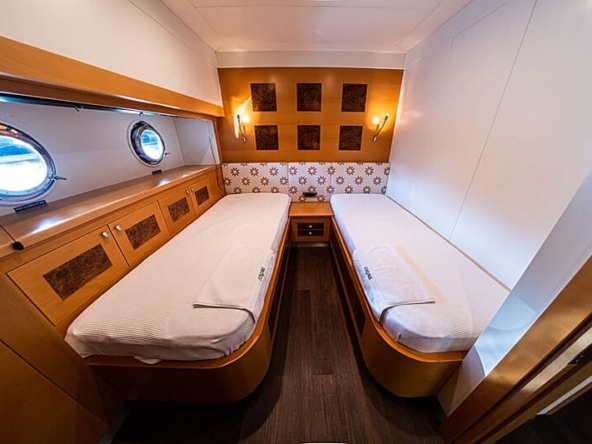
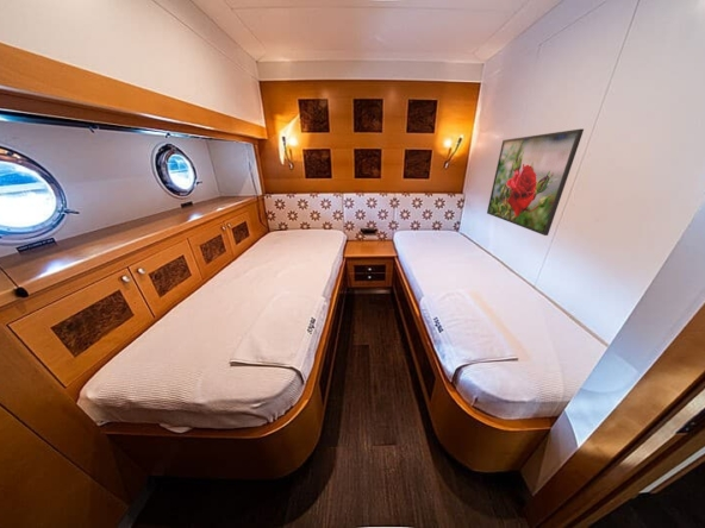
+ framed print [486,127,585,237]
